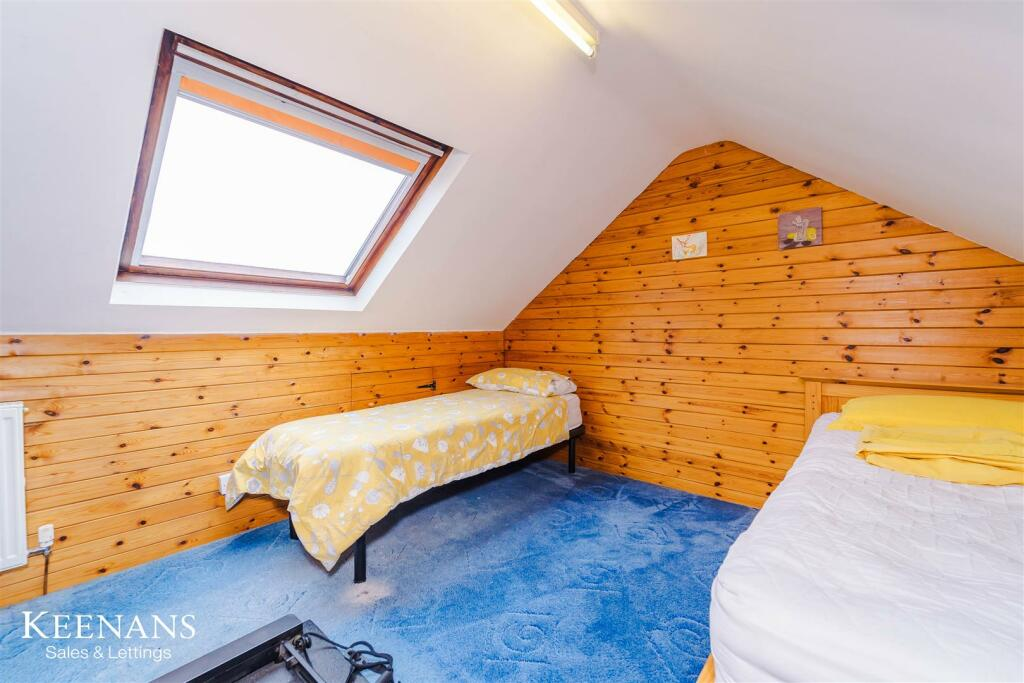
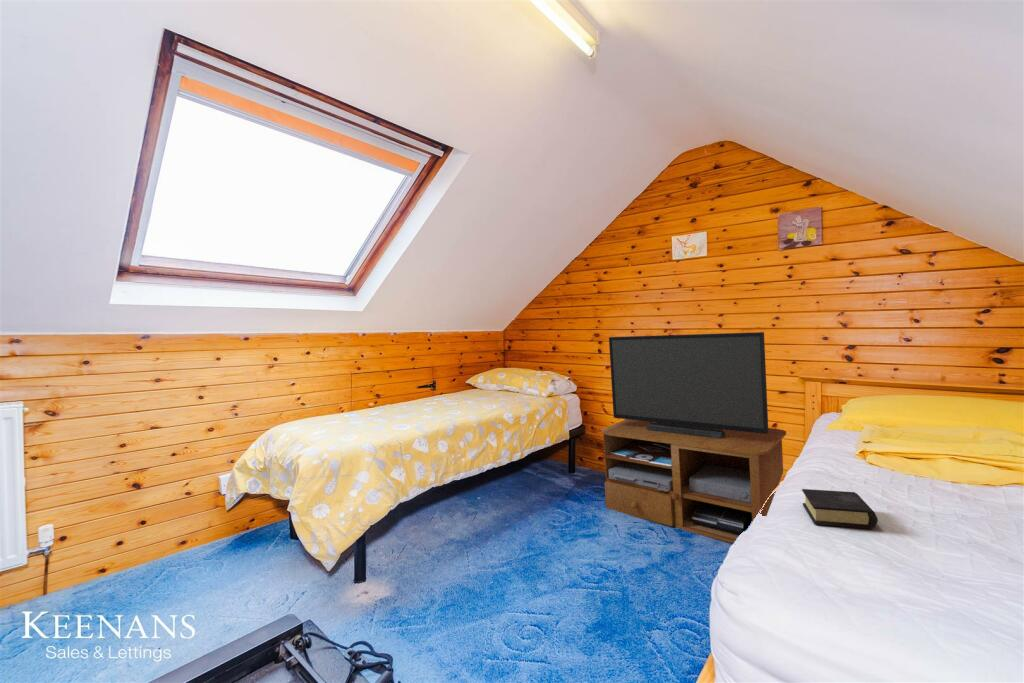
+ tv stand [600,331,787,544]
+ book [801,488,879,530]
